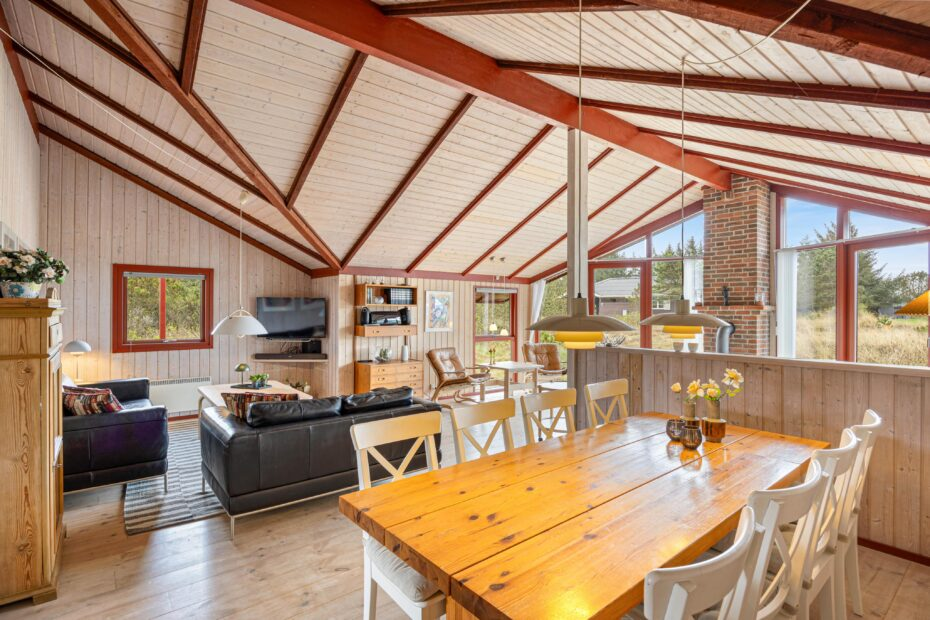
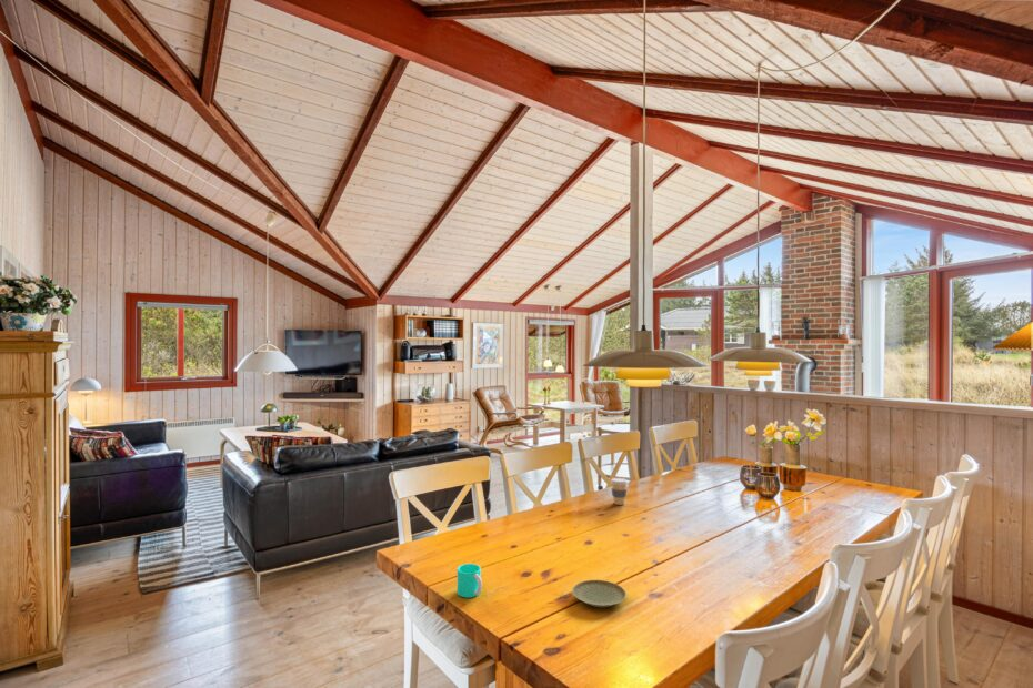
+ plate [572,579,628,608]
+ coffee cup [610,477,630,506]
+ cup [457,563,483,598]
